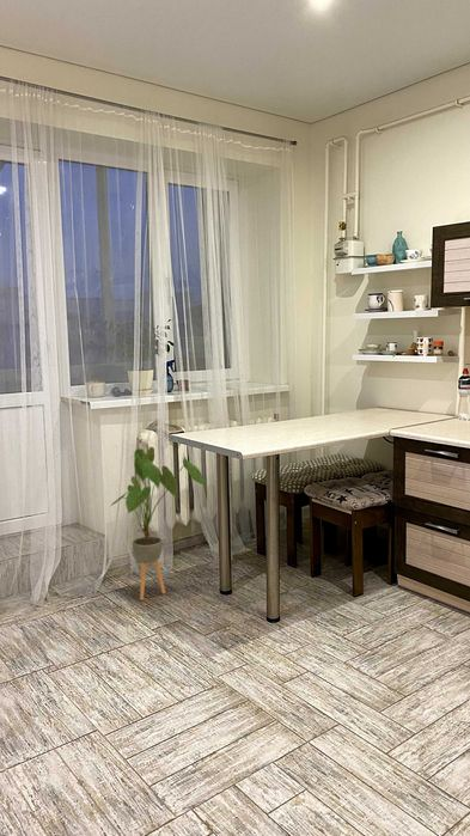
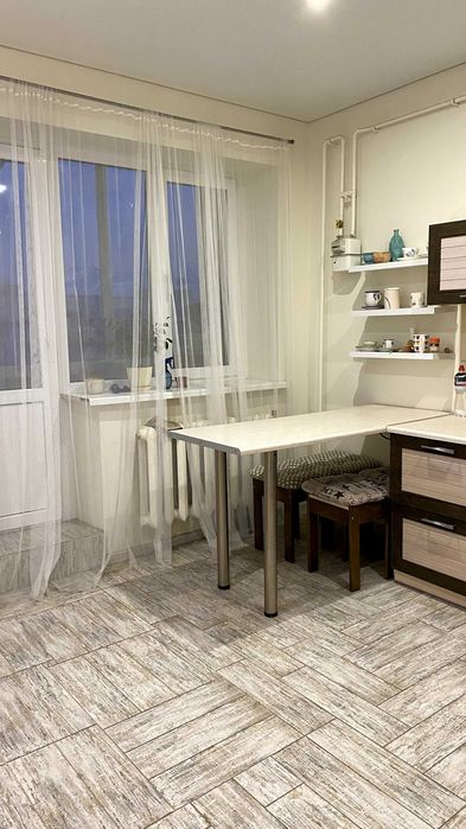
- house plant [109,446,207,602]
